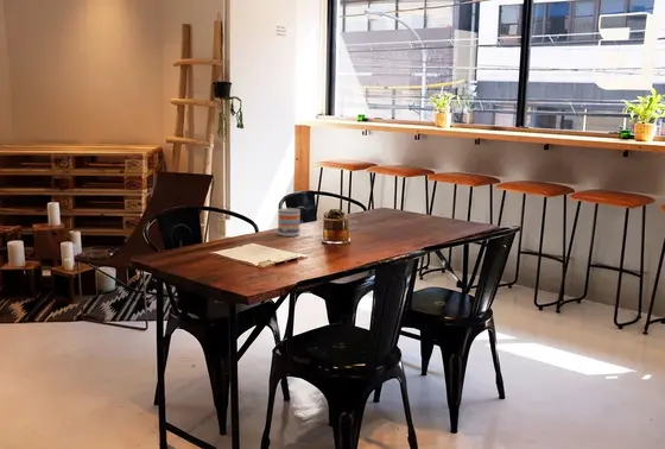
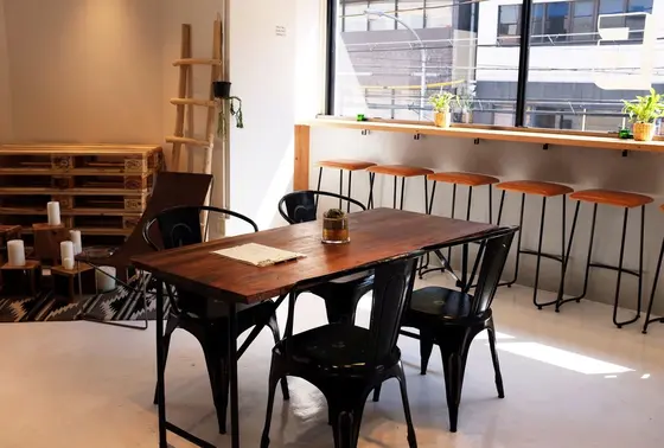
- mug [277,207,302,238]
